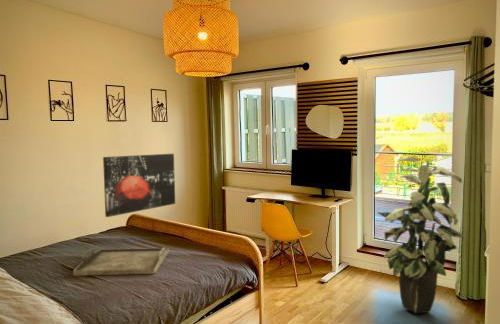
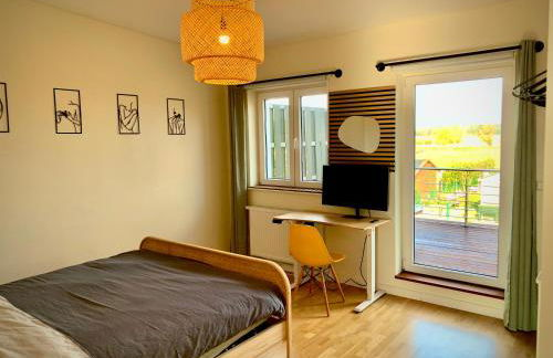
- wall art [102,153,176,218]
- serving tray [72,246,170,277]
- indoor plant [377,156,465,314]
